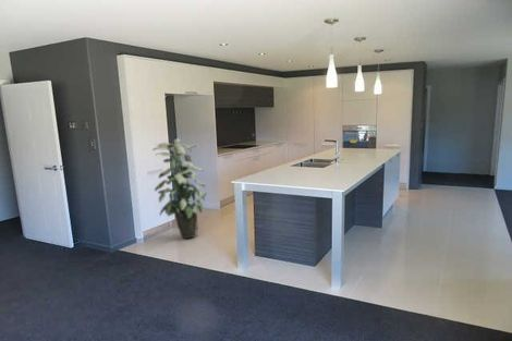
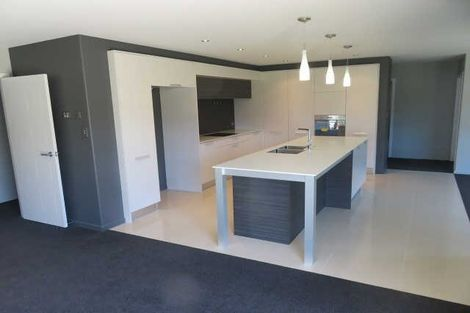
- indoor plant [151,137,208,240]
